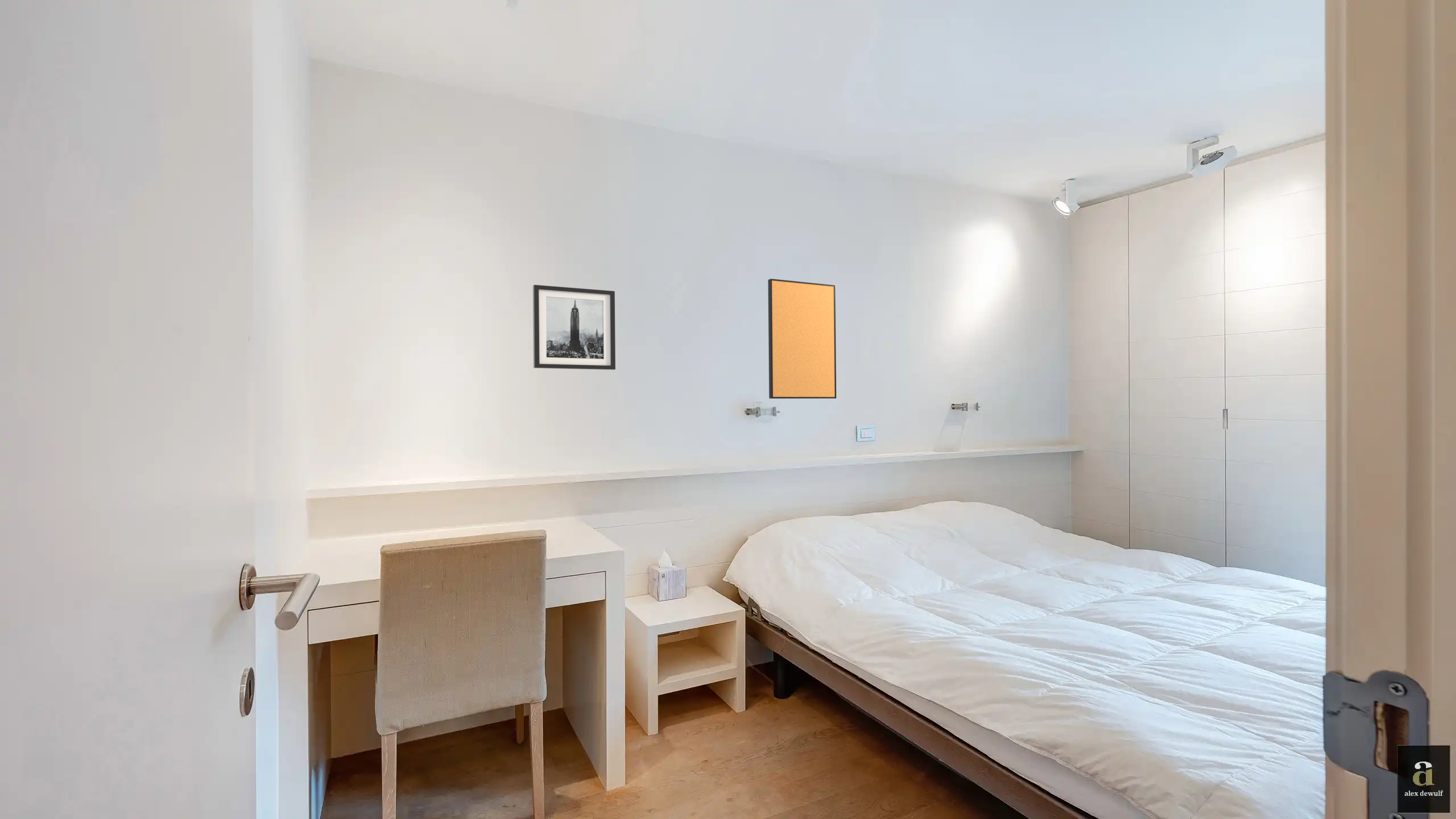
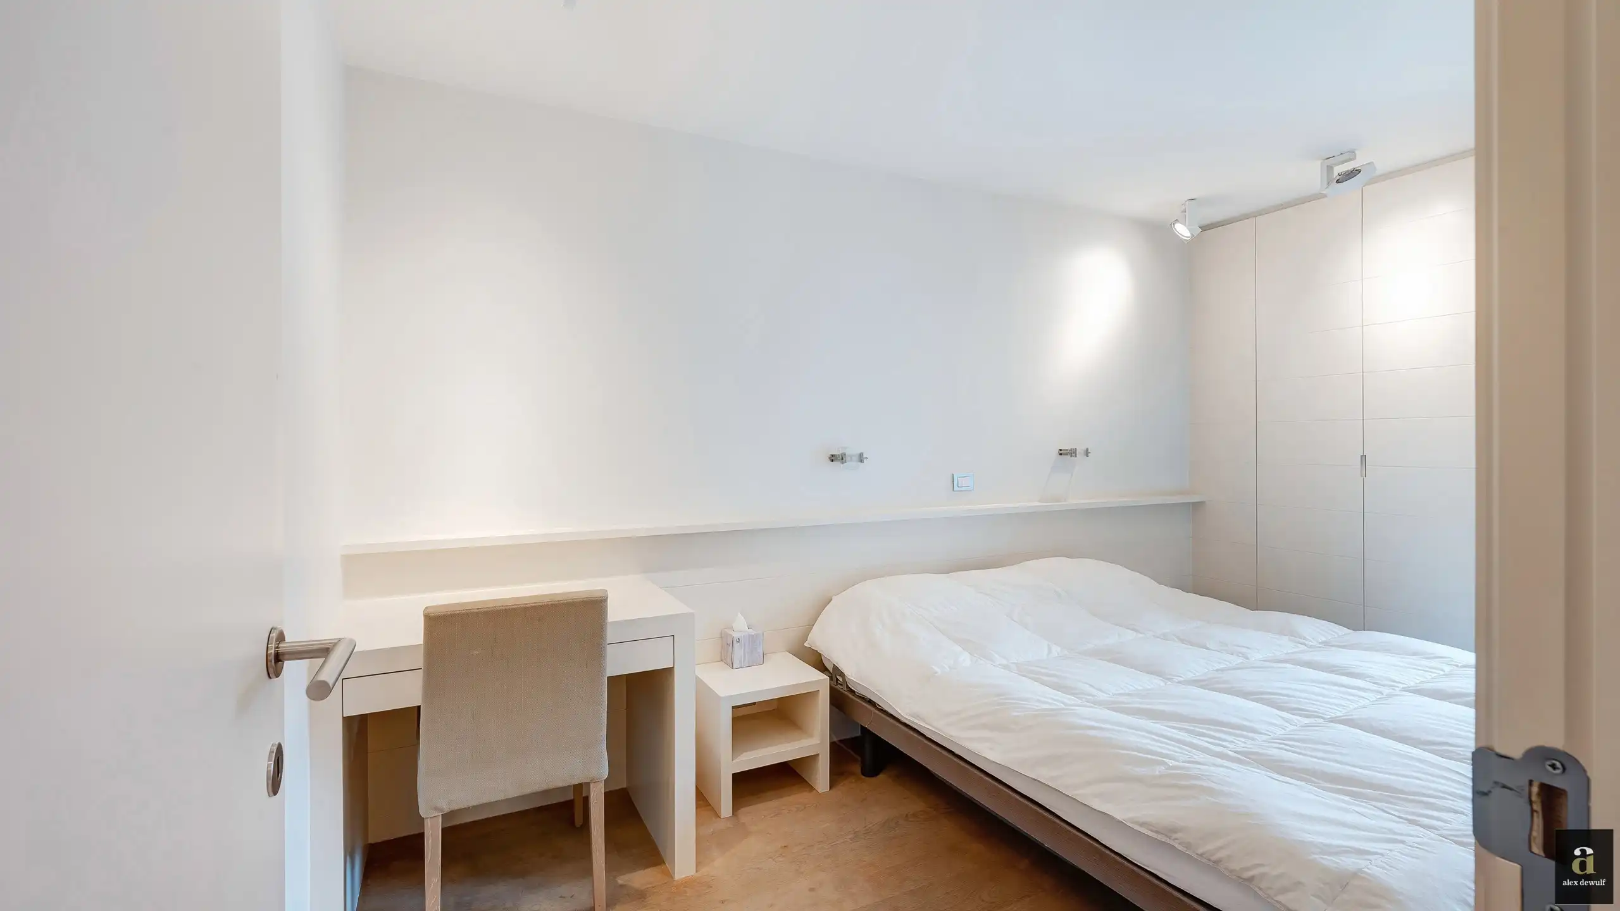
- wall art [532,284,616,370]
- writing board [767,278,837,399]
